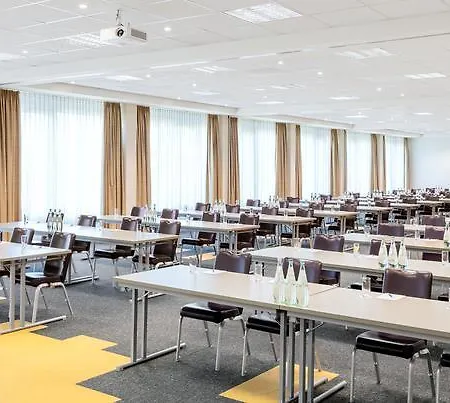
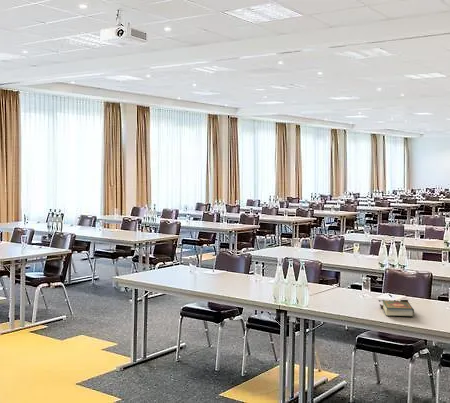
+ book [377,299,415,317]
